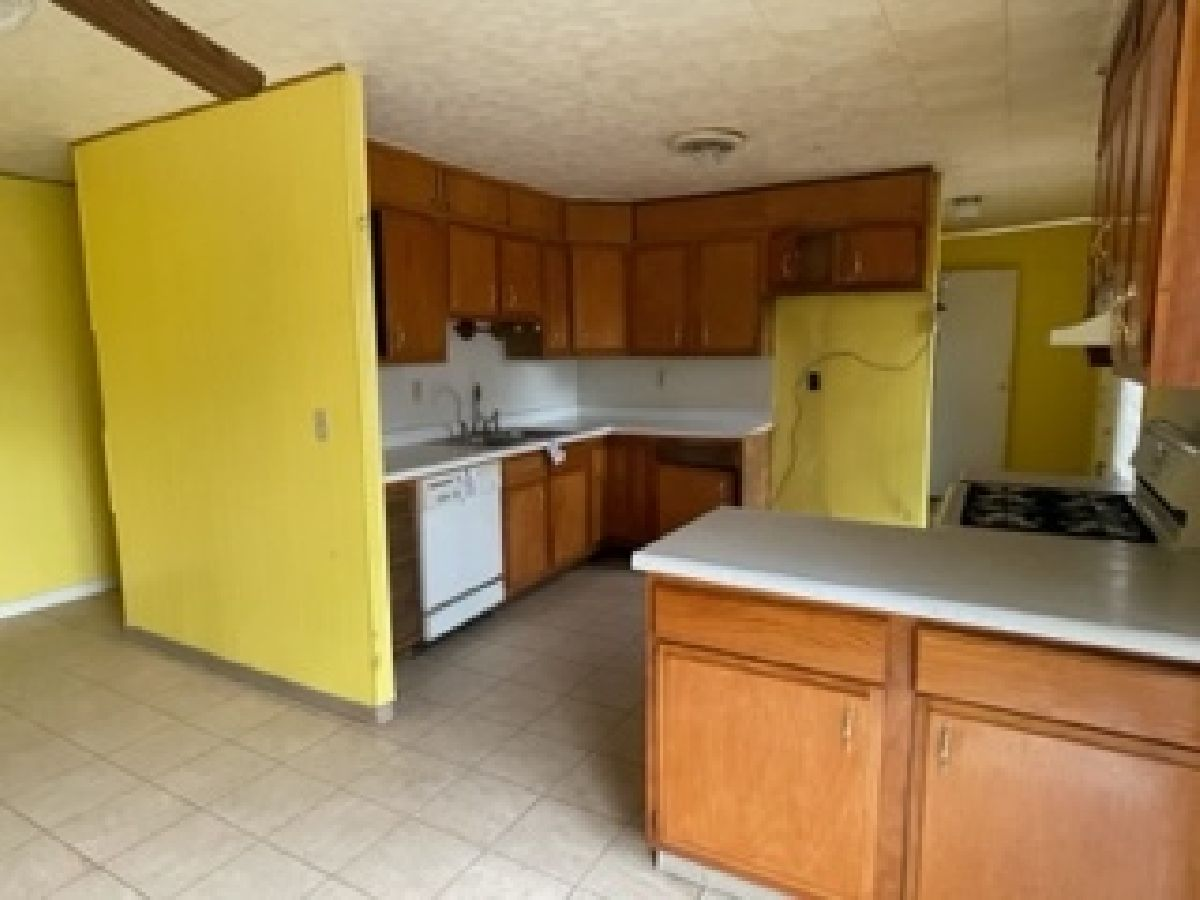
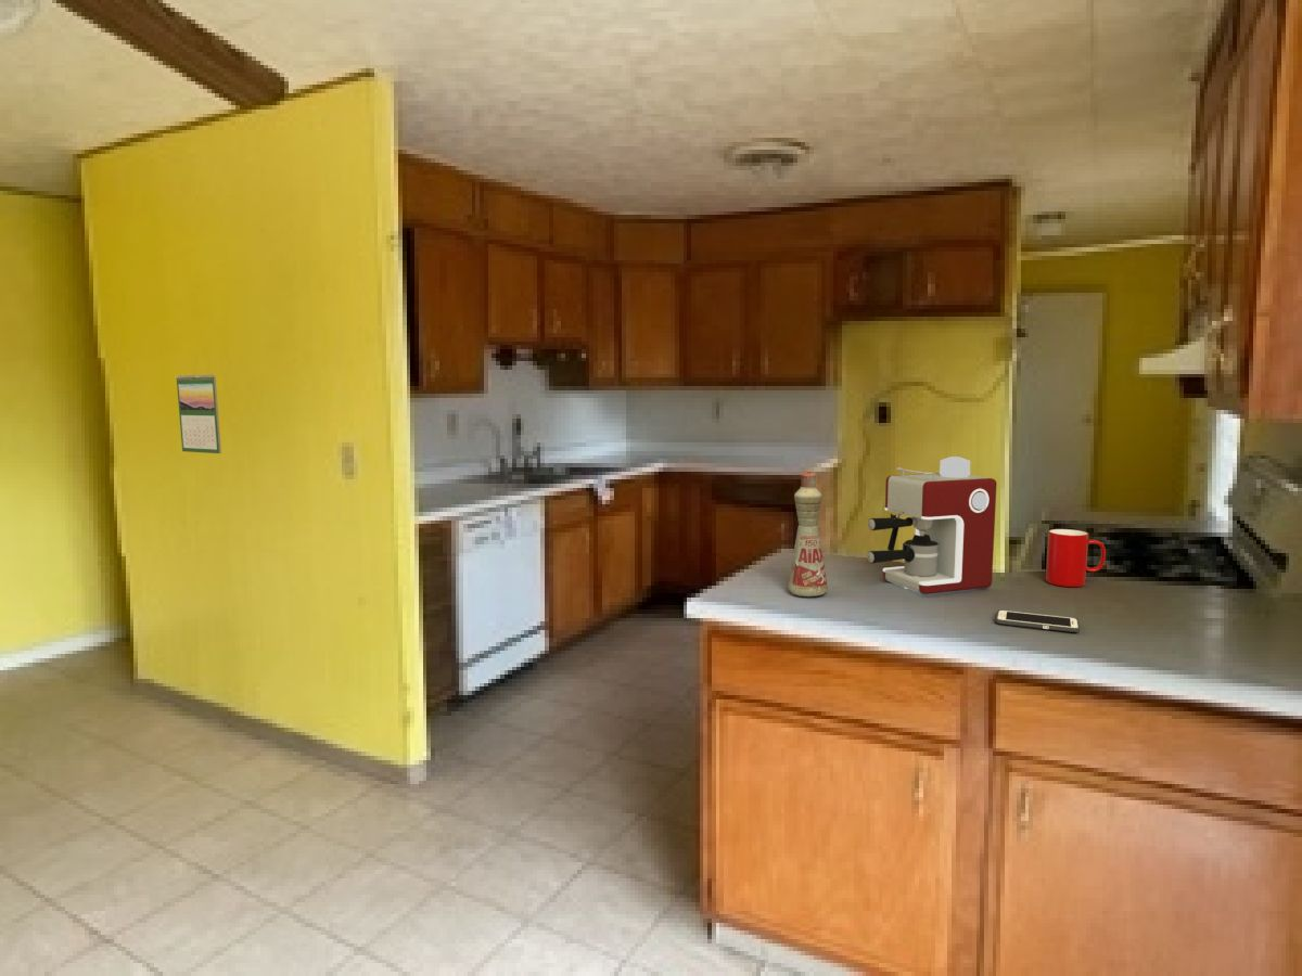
+ bottle [788,470,829,598]
+ cell phone [995,608,1081,633]
+ cup [1045,528,1107,588]
+ calendar [176,373,222,454]
+ coffee maker [866,455,998,595]
